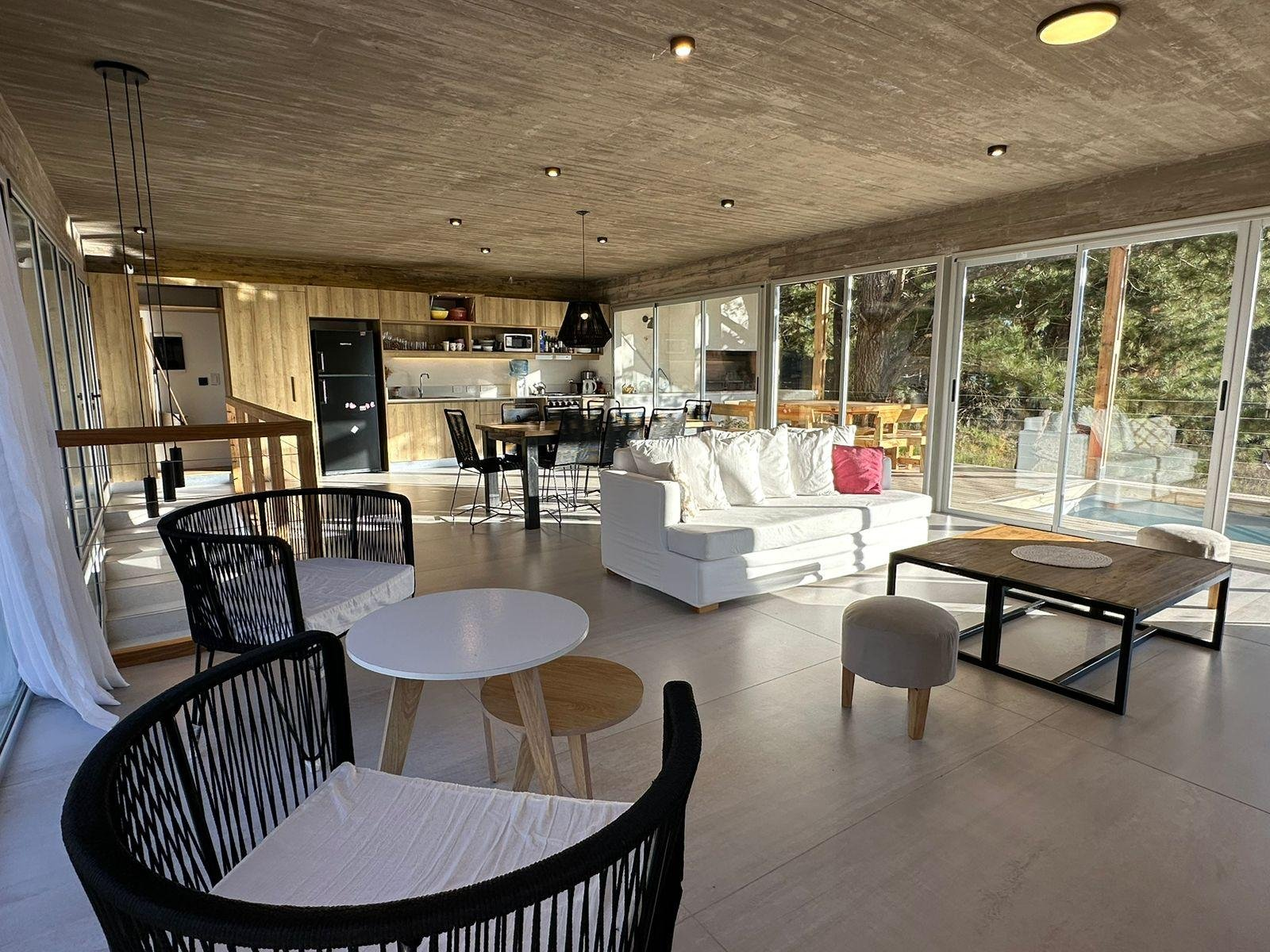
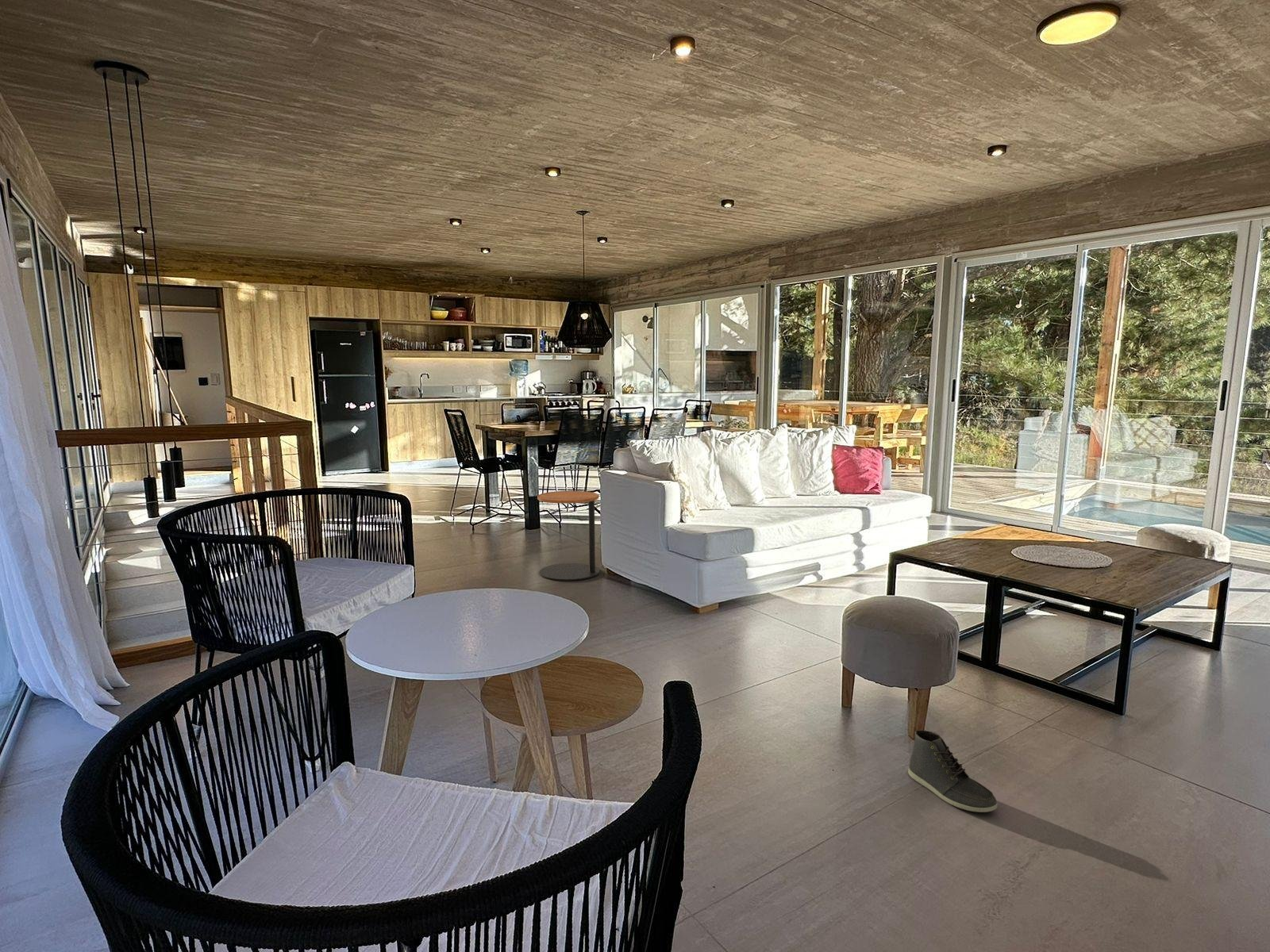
+ side table [537,490,600,582]
+ sneaker [907,729,998,813]
